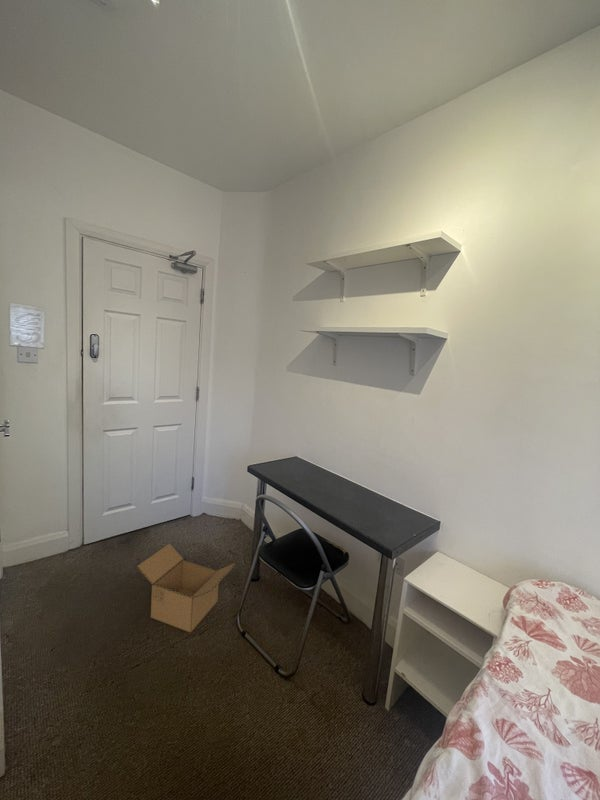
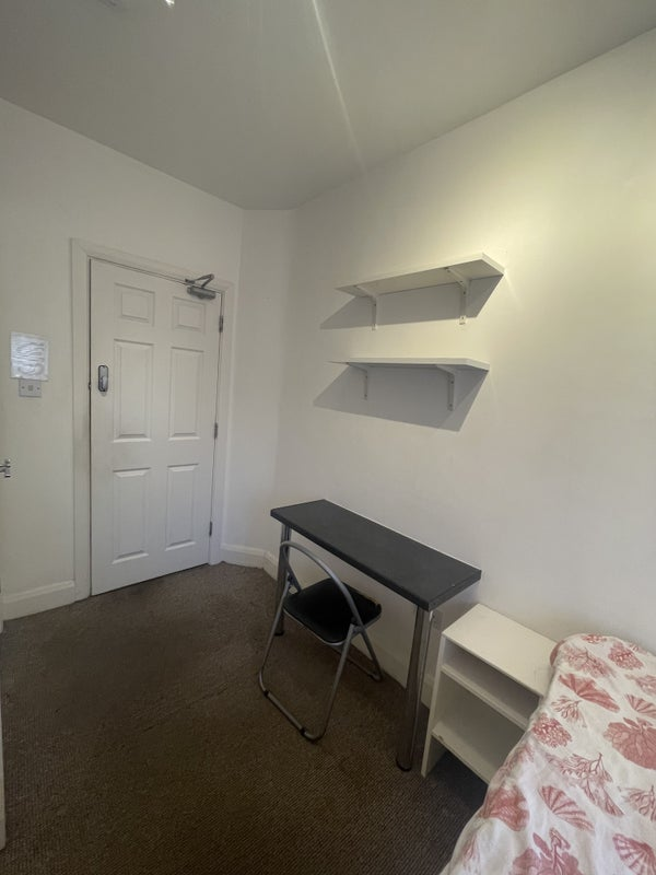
- box [136,543,237,634]
